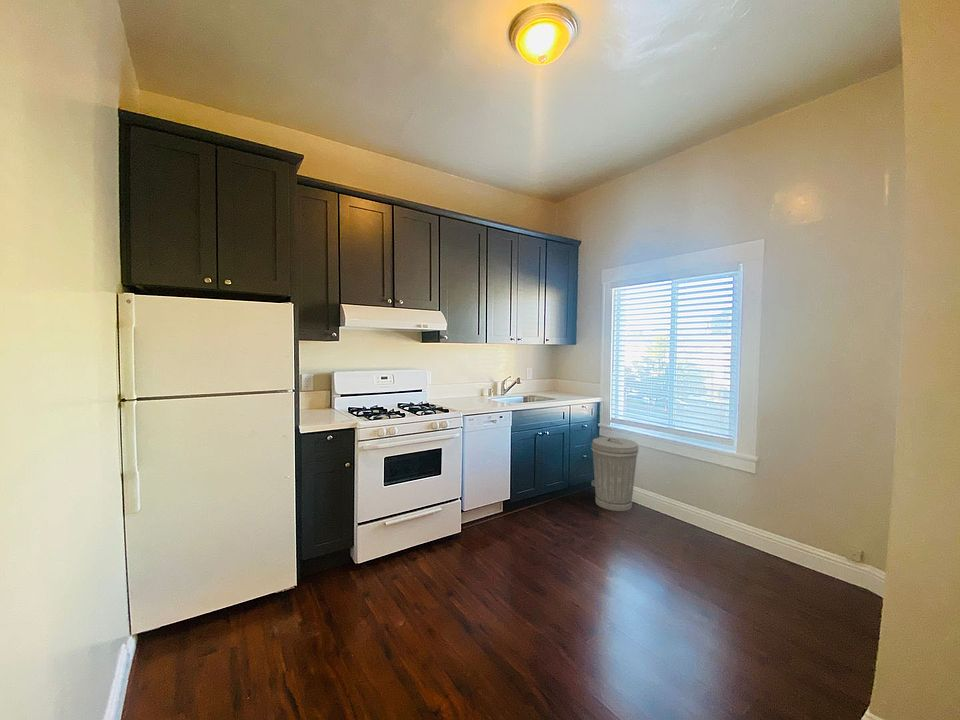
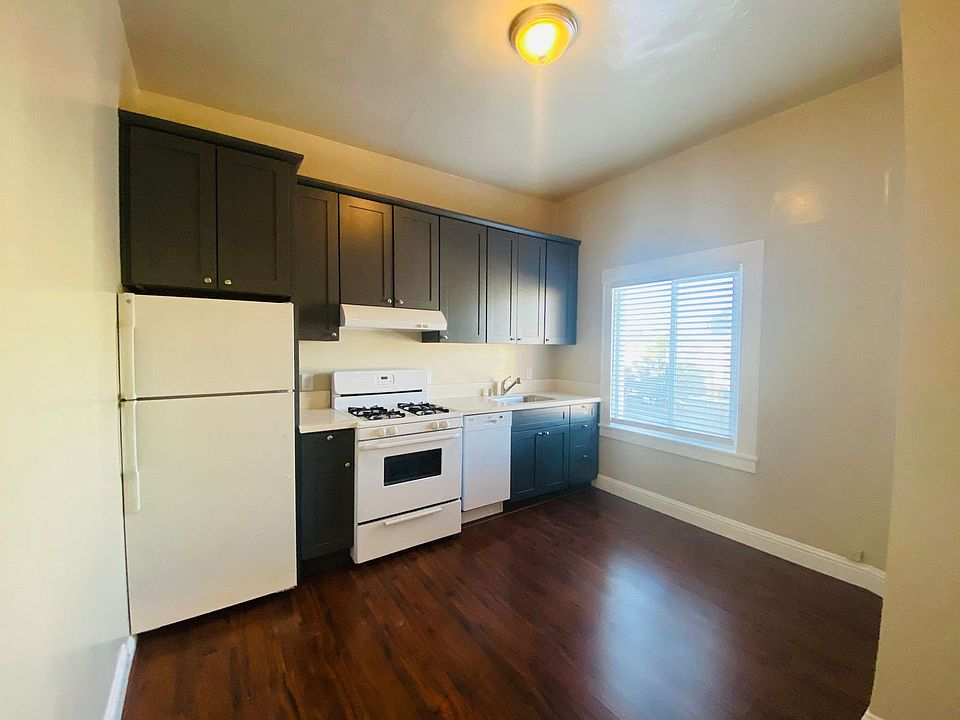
- trash can [590,436,640,512]
